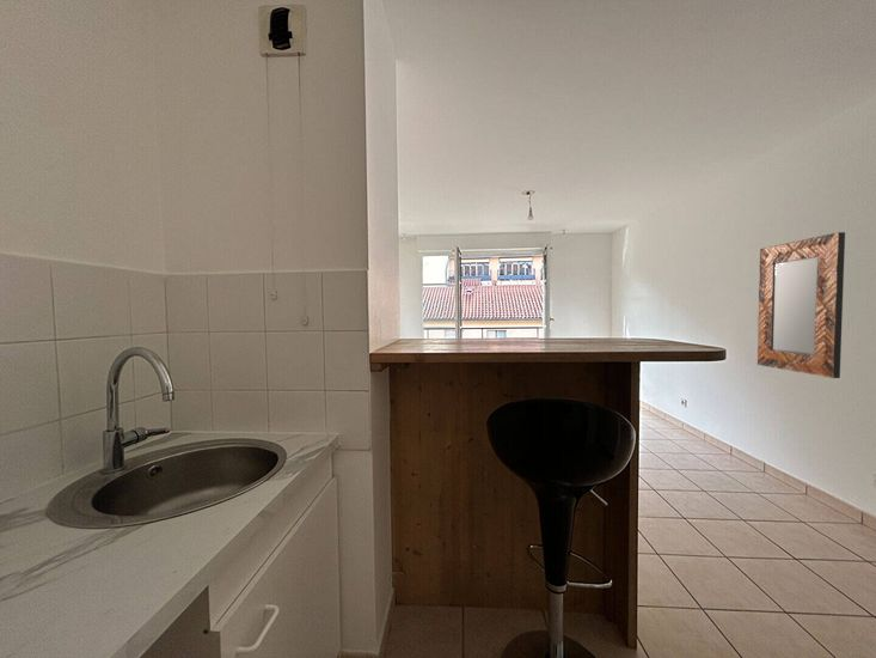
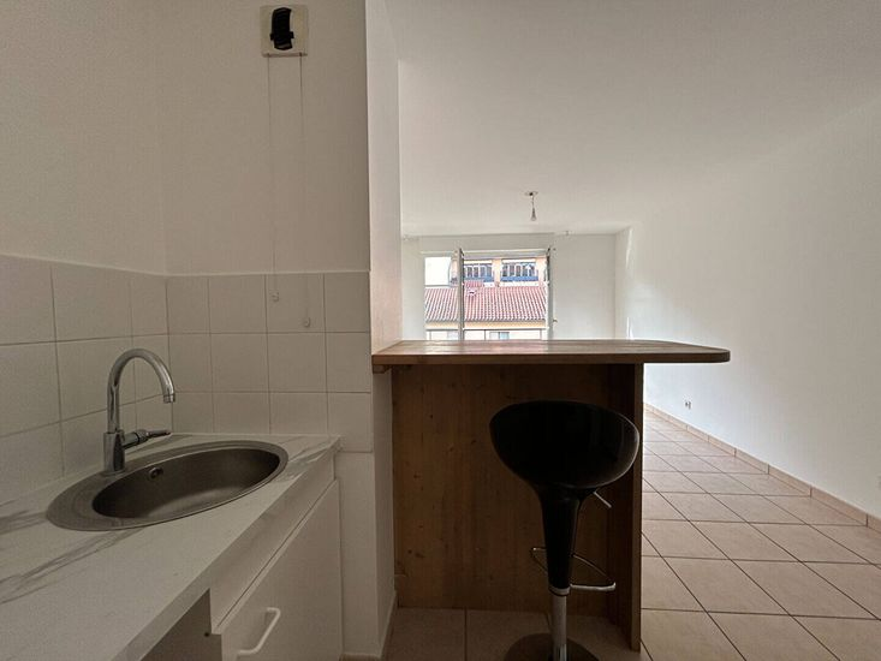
- home mirror [756,231,846,379]
